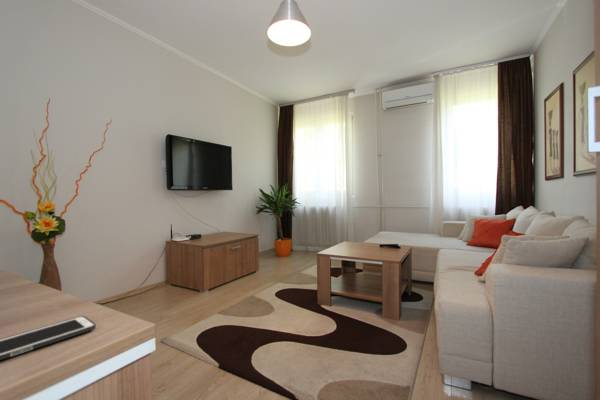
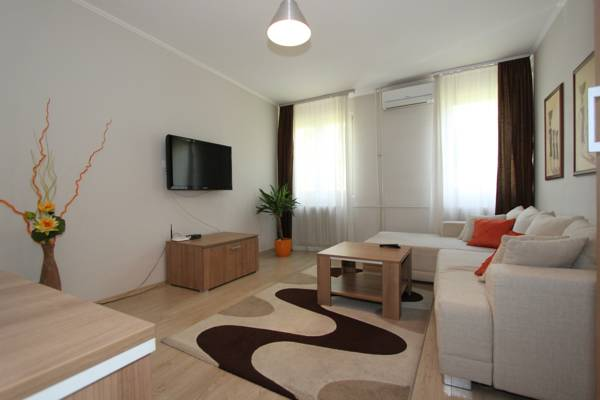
- cell phone [0,315,97,361]
